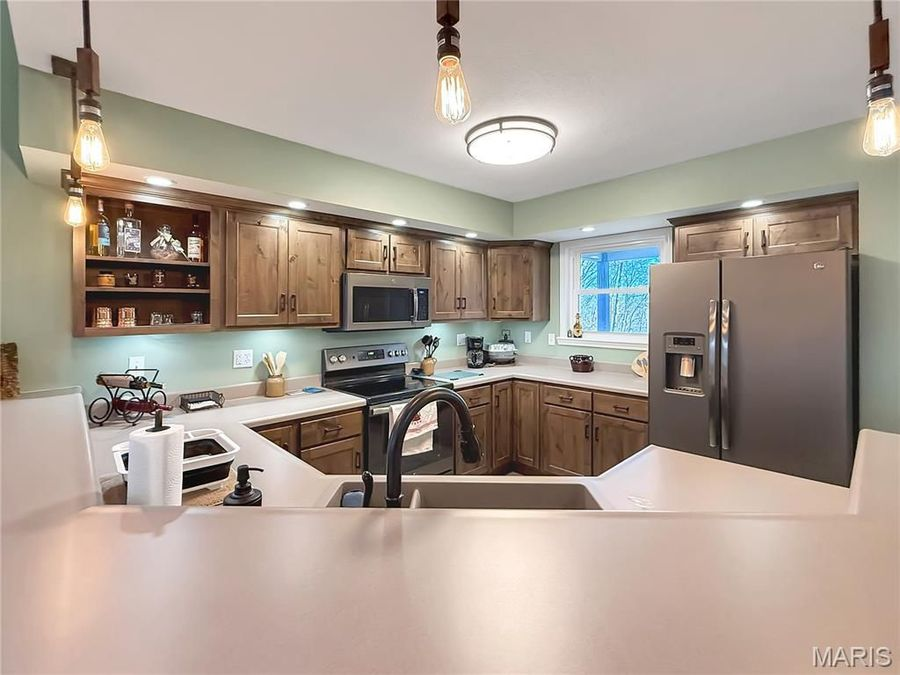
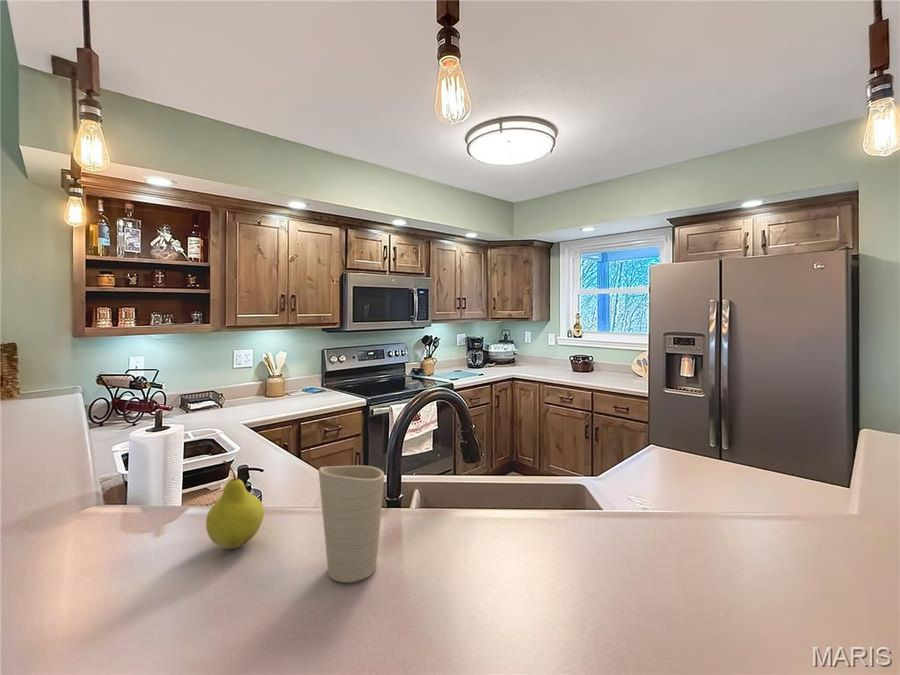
+ cup [317,465,385,583]
+ fruit [205,460,265,550]
